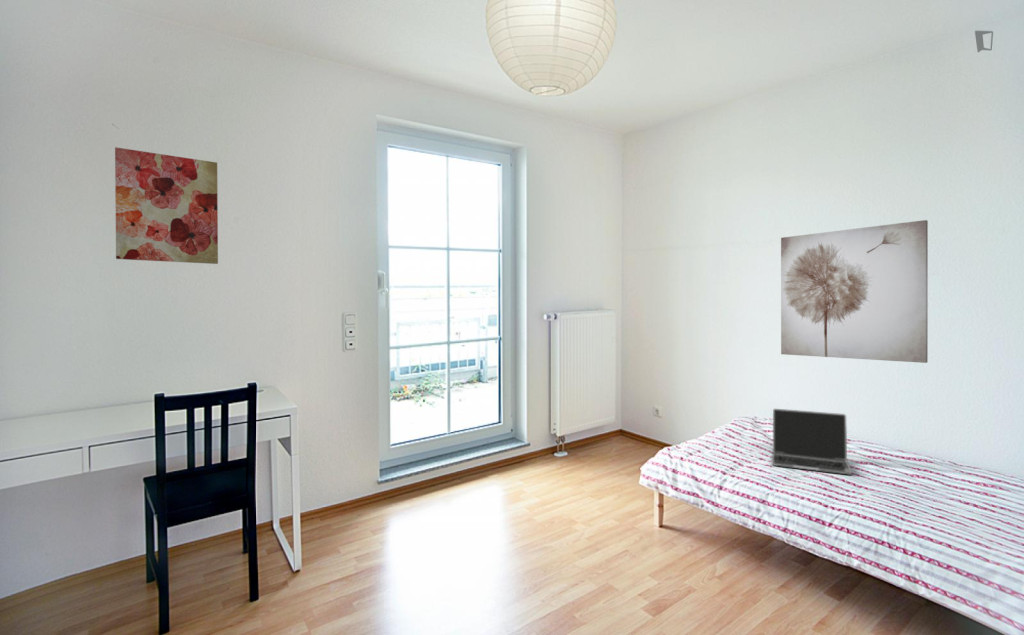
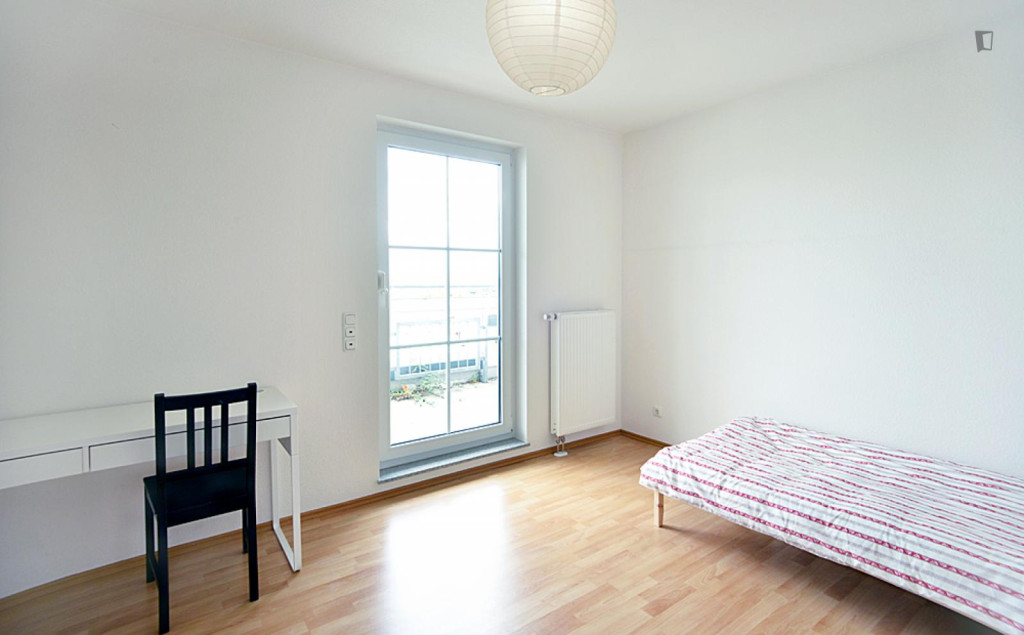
- laptop [771,408,853,476]
- wall art [780,219,929,364]
- wall art [114,146,219,265]
